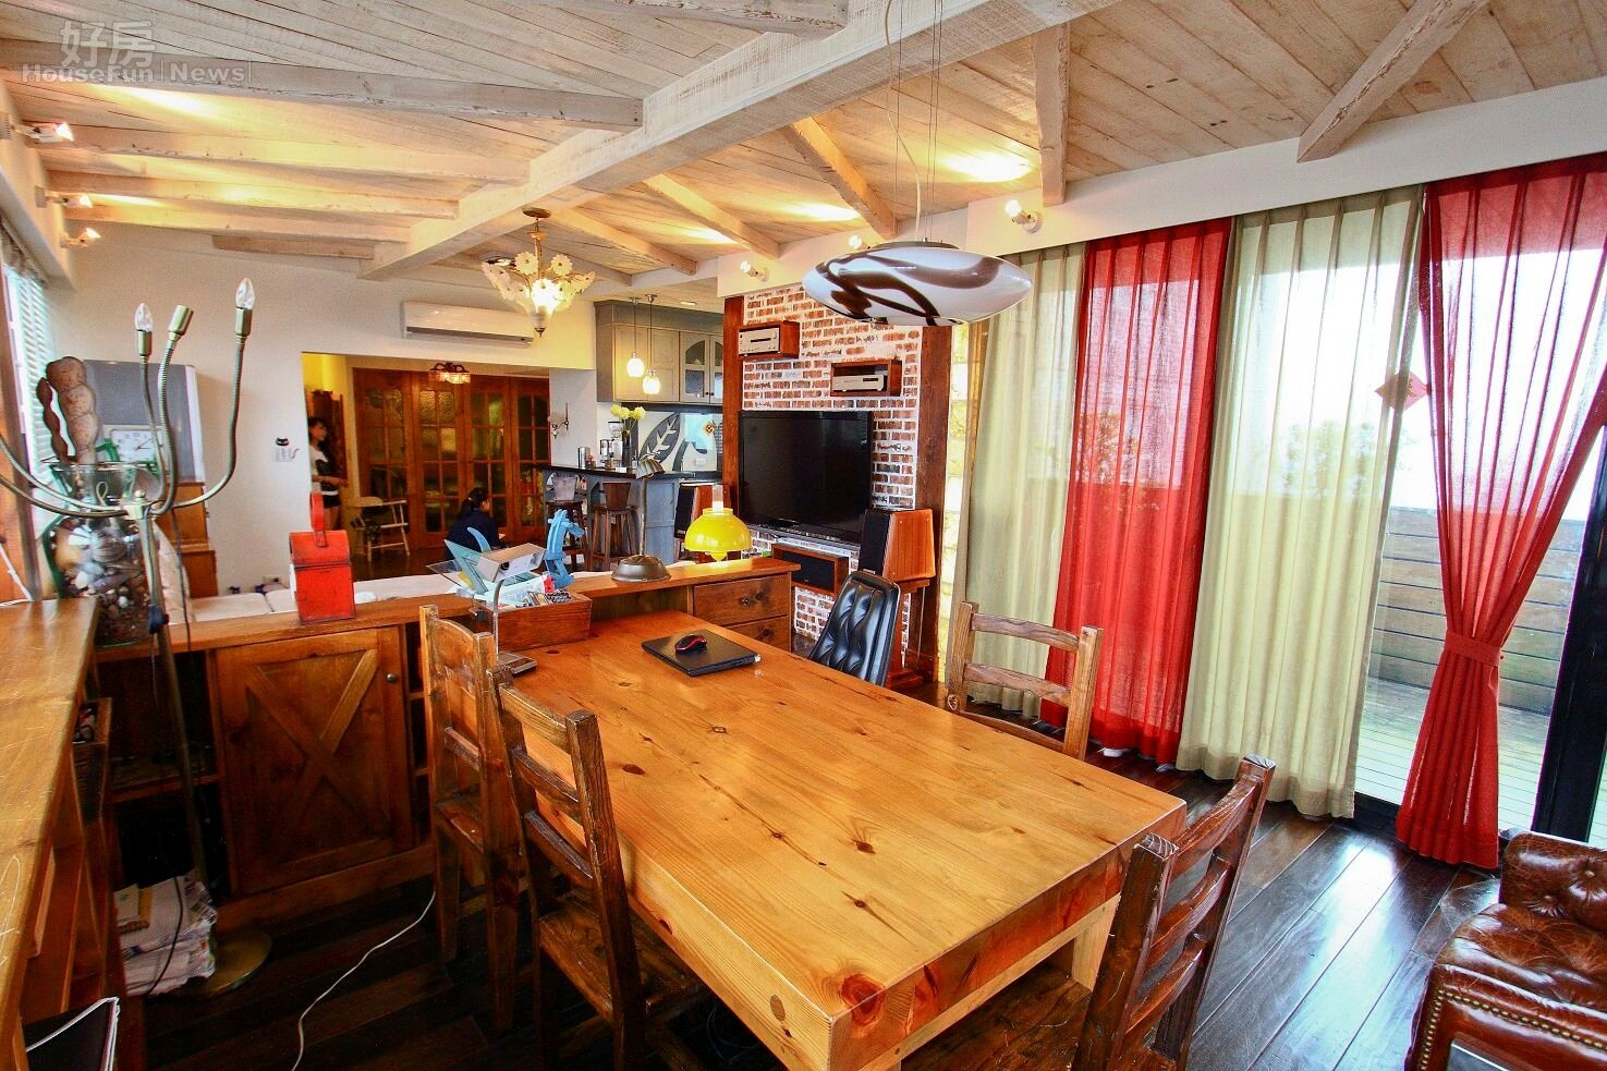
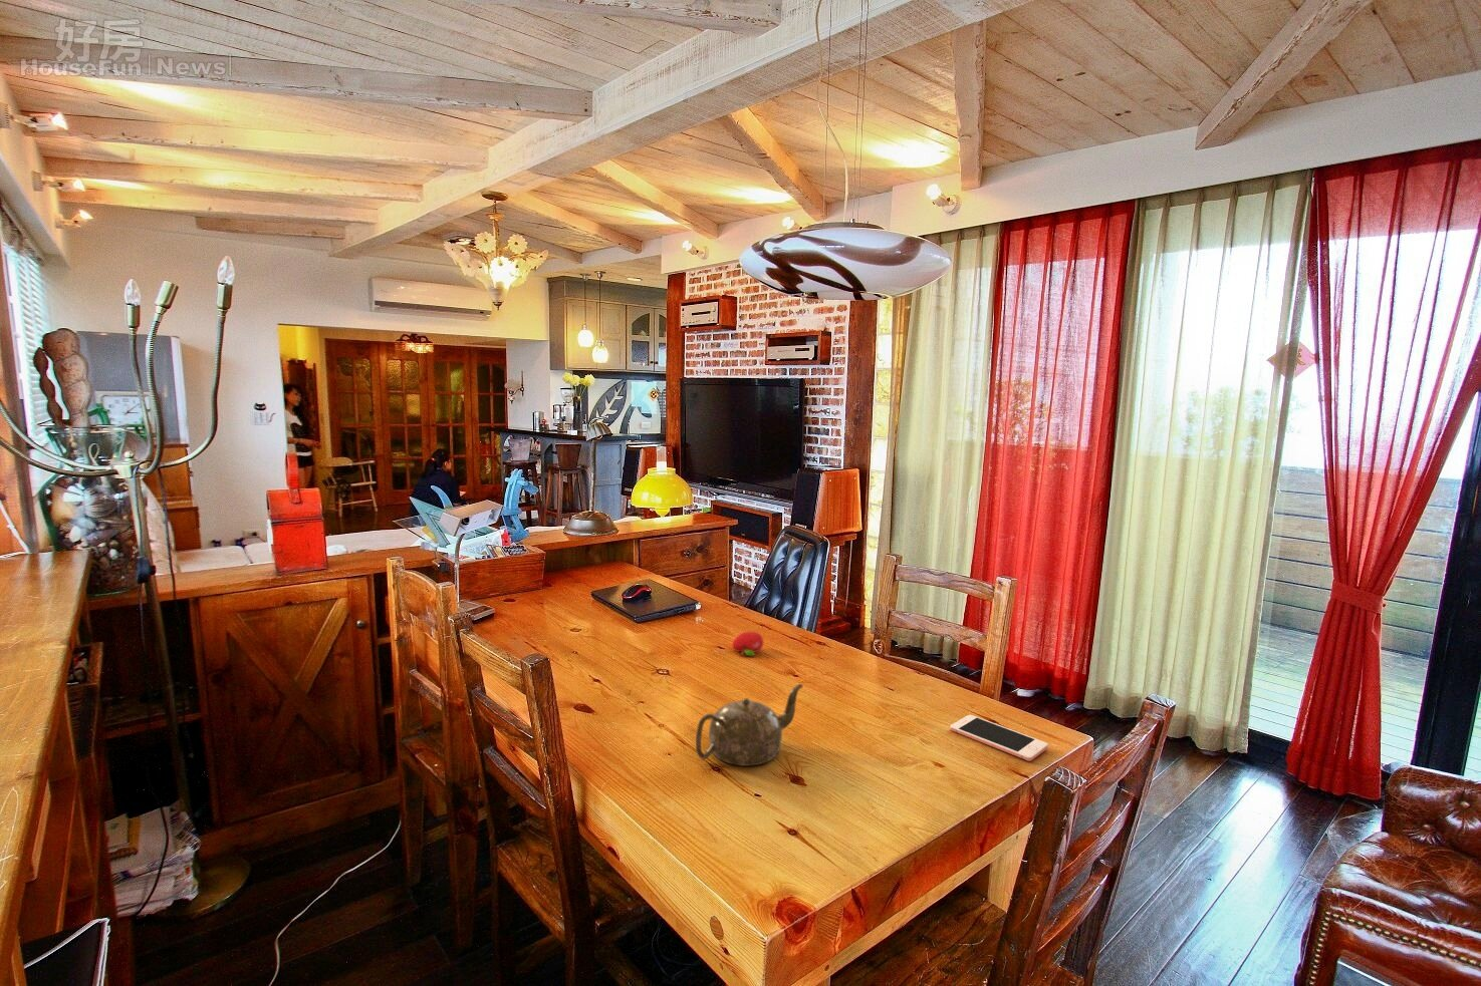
+ fruit [731,631,764,657]
+ cell phone [949,714,1049,763]
+ teapot [695,683,804,767]
